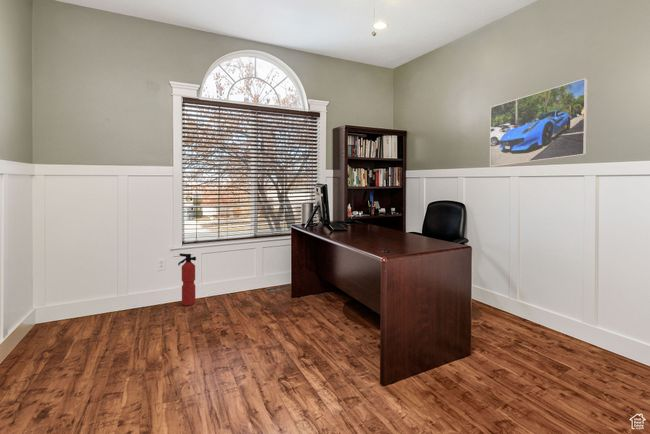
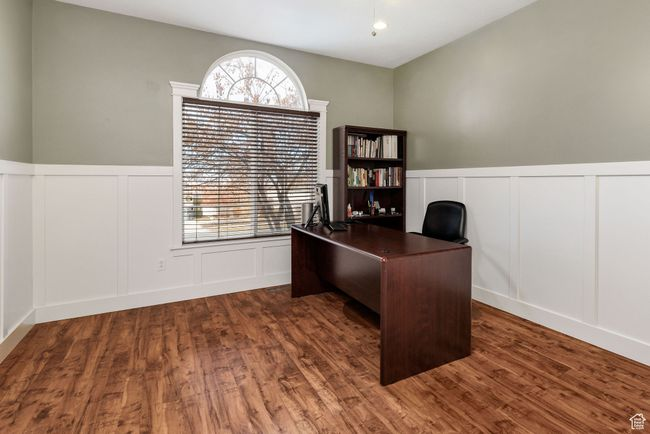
- fire extinguisher [177,253,197,306]
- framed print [489,77,588,168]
